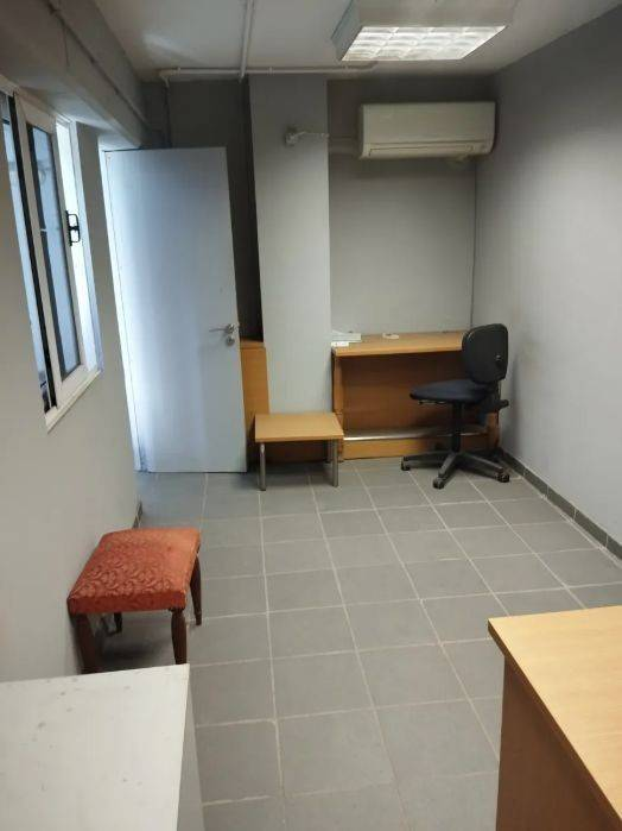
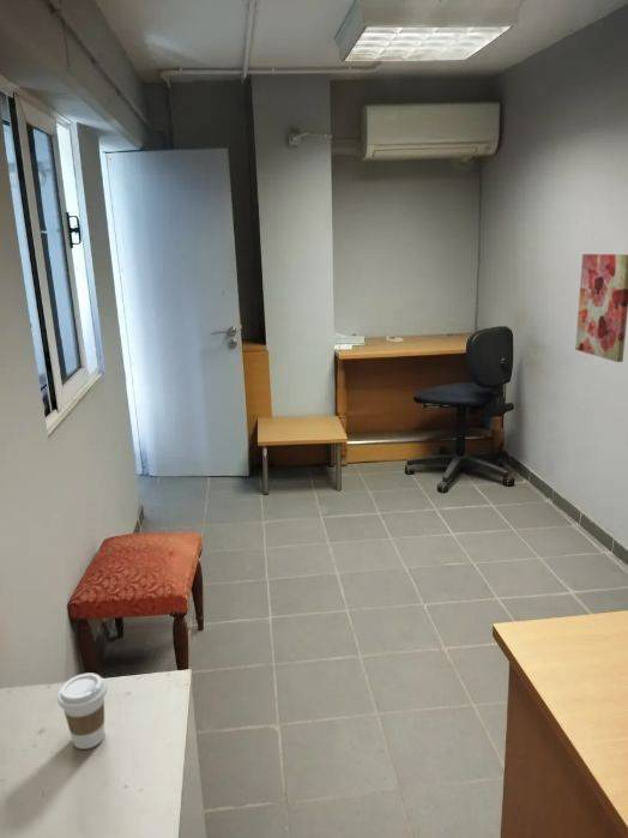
+ coffee cup [56,673,108,750]
+ wall art [574,253,628,363]
